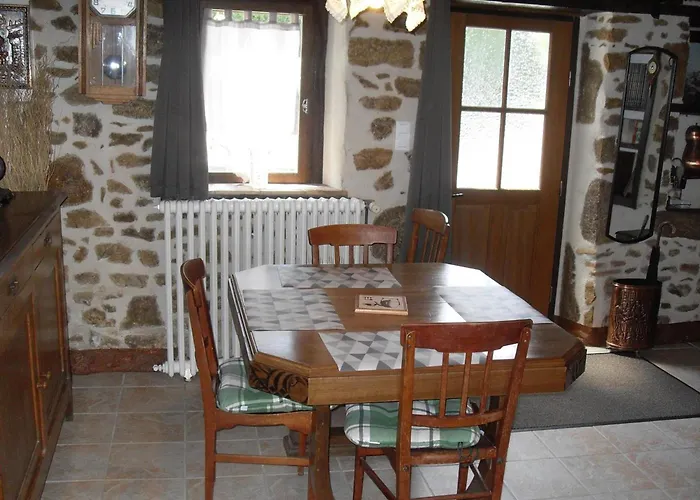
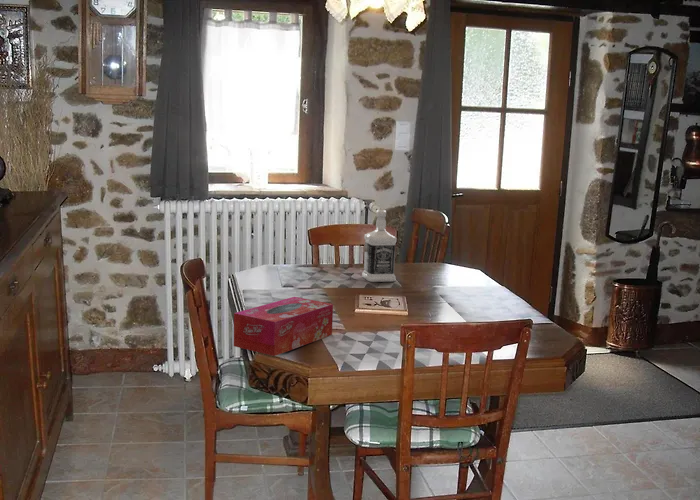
+ bottle [361,209,398,283]
+ tissue box [233,296,334,357]
